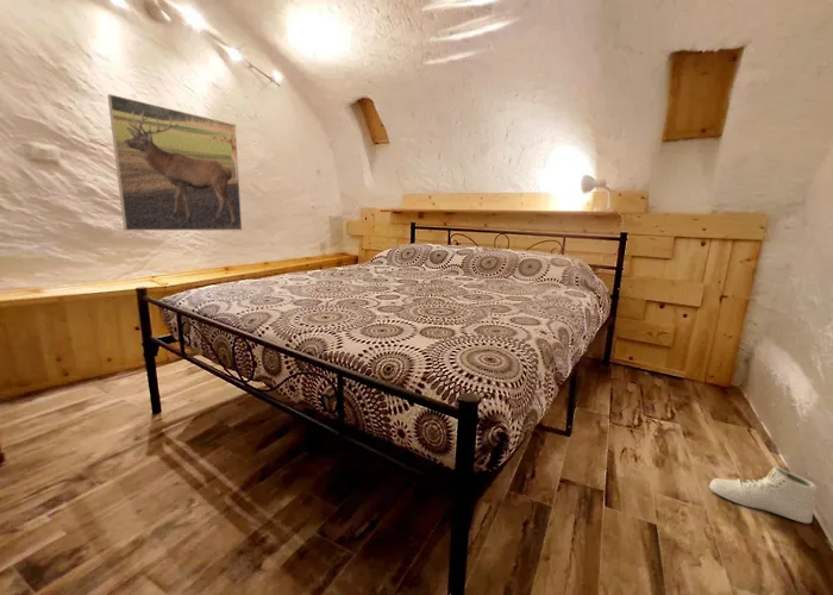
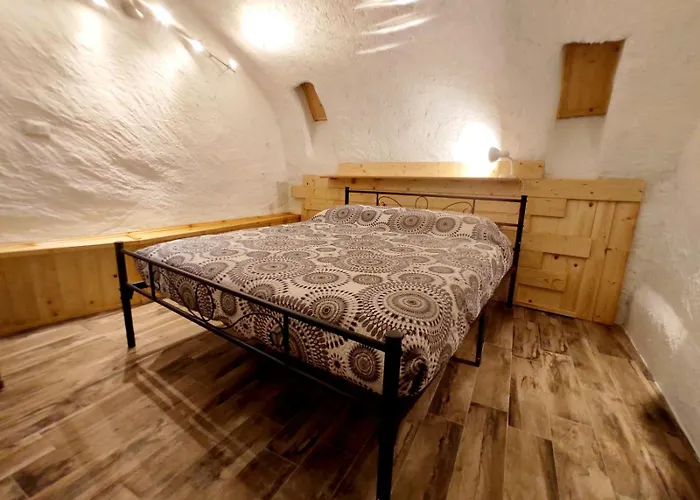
- sneaker [708,465,818,525]
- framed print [107,93,243,232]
